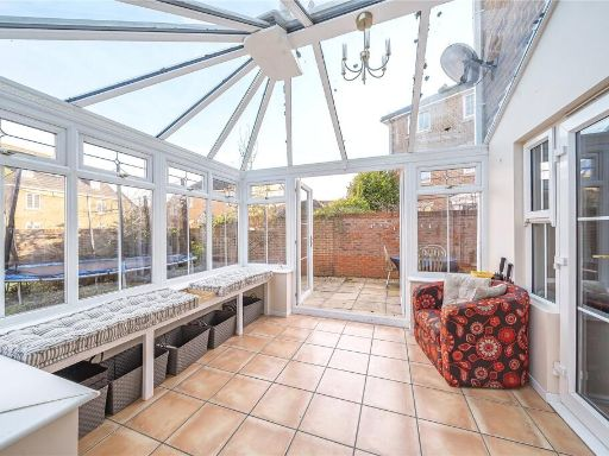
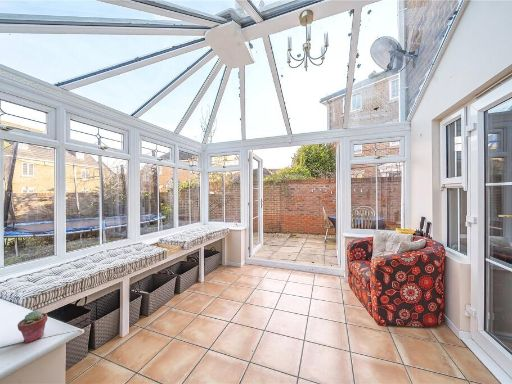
+ potted succulent [17,310,48,344]
